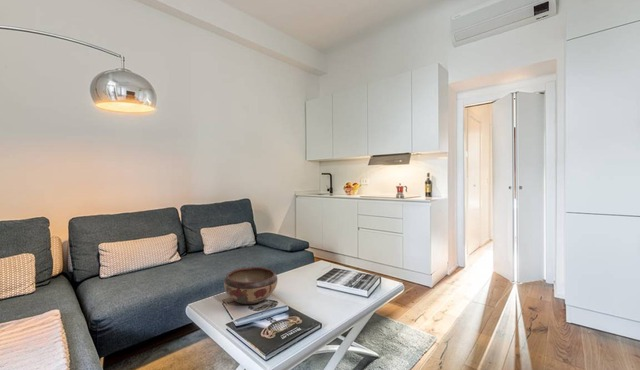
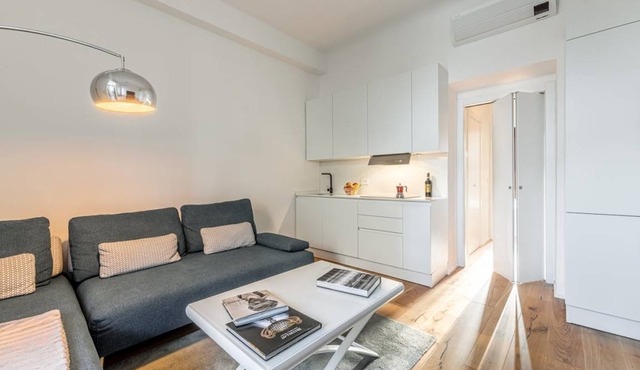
- decorative bowl [223,266,278,305]
